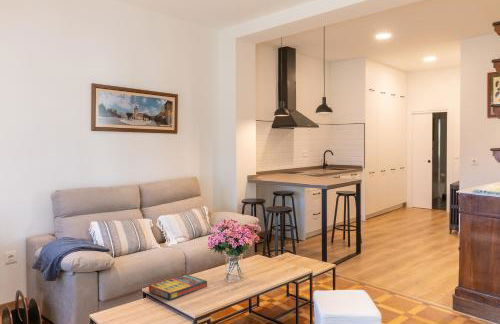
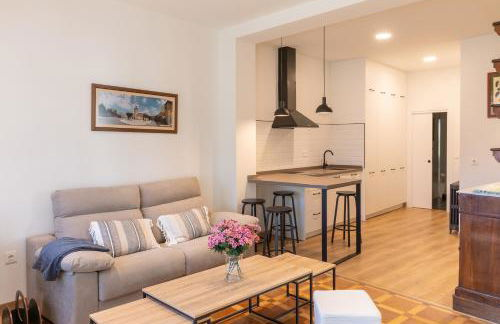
- game compilation box [148,273,208,301]
